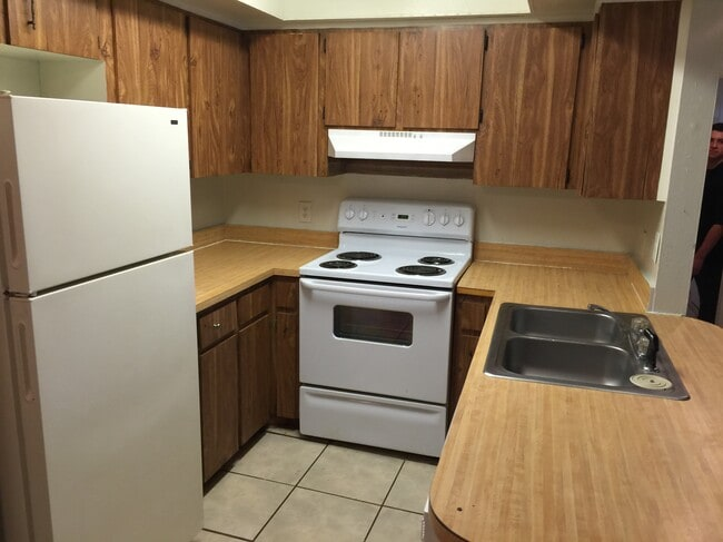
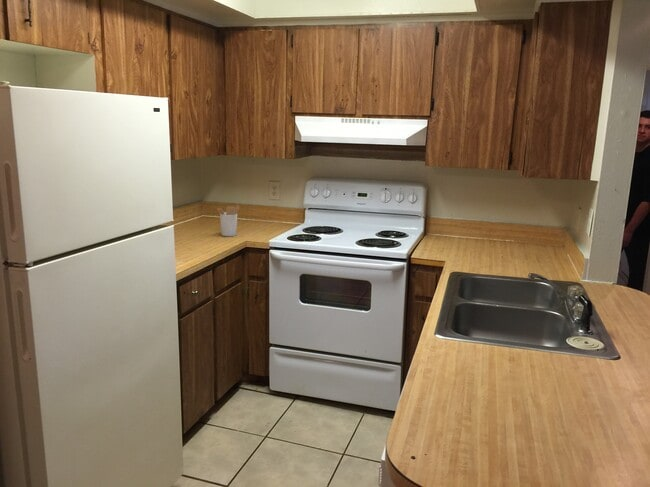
+ utensil holder [216,202,241,237]
